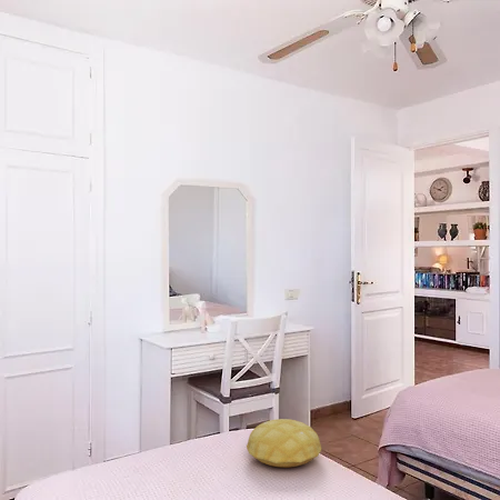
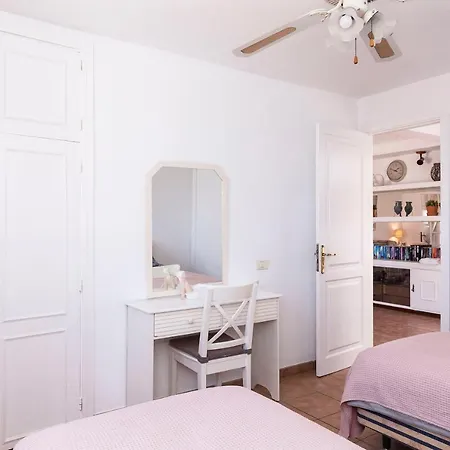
- cushion [246,418,322,468]
